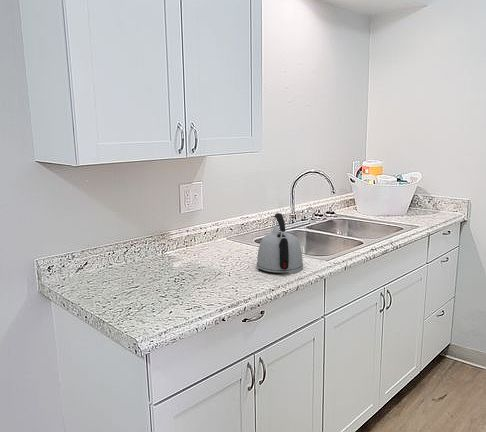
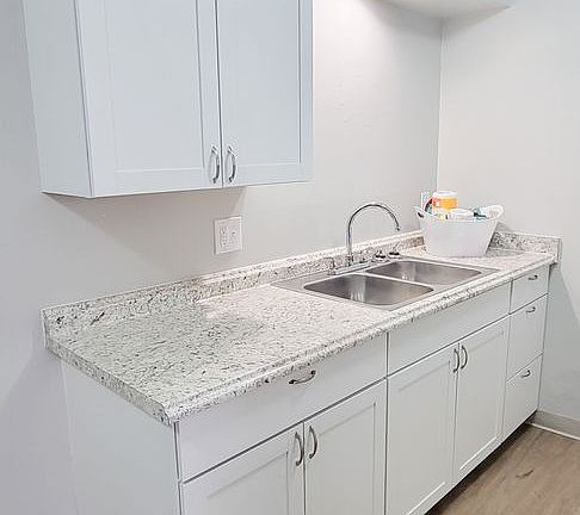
- kettle [256,212,304,275]
